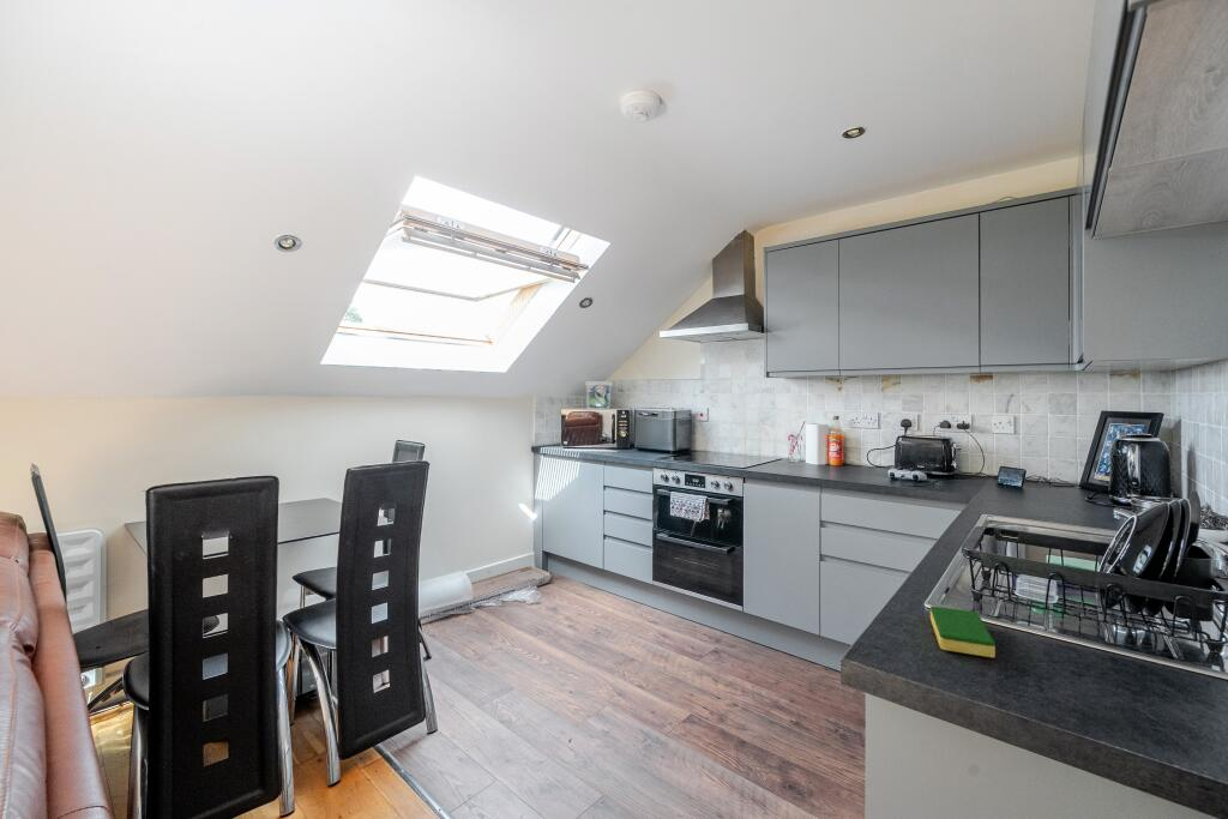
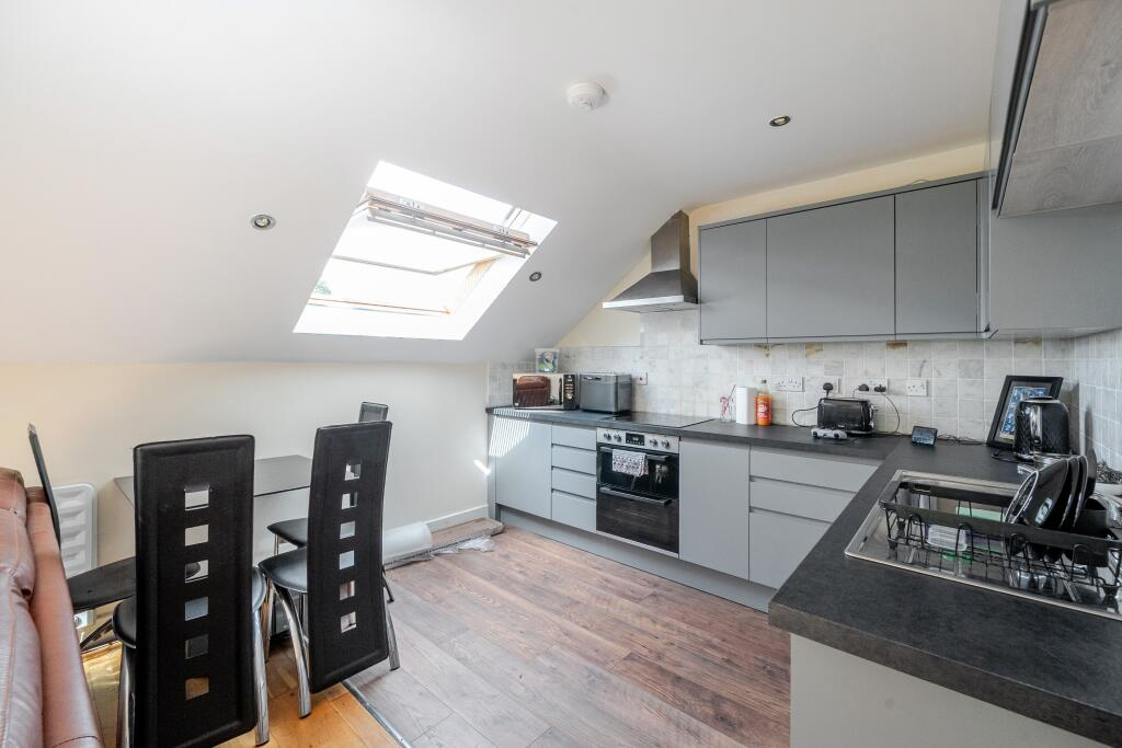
- dish sponge [929,606,997,658]
